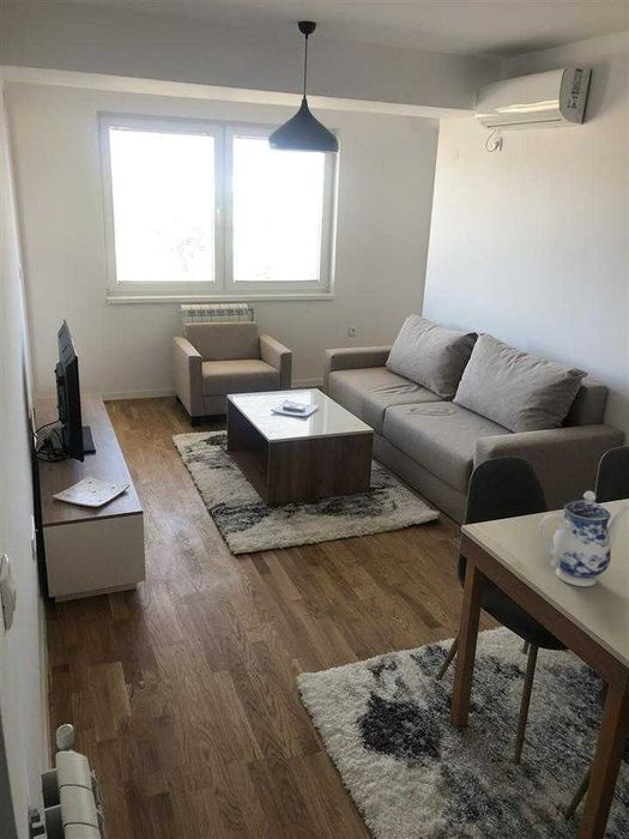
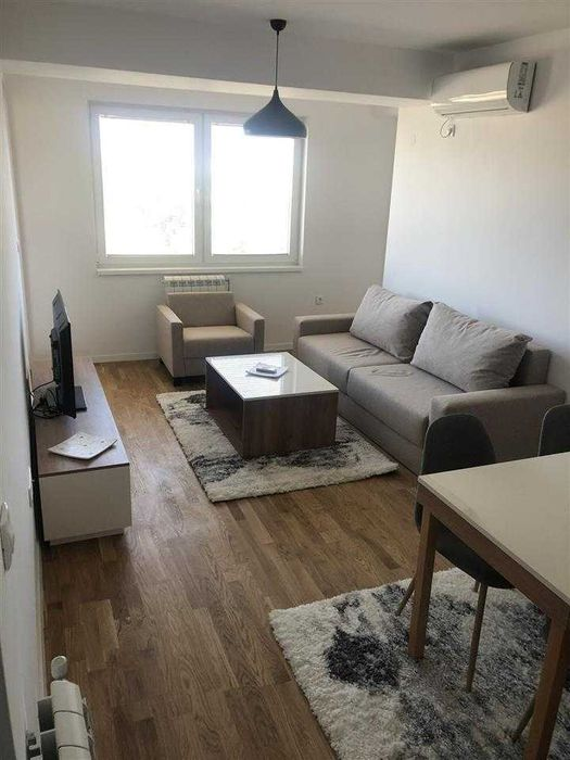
- teapot [538,490,629,587]
